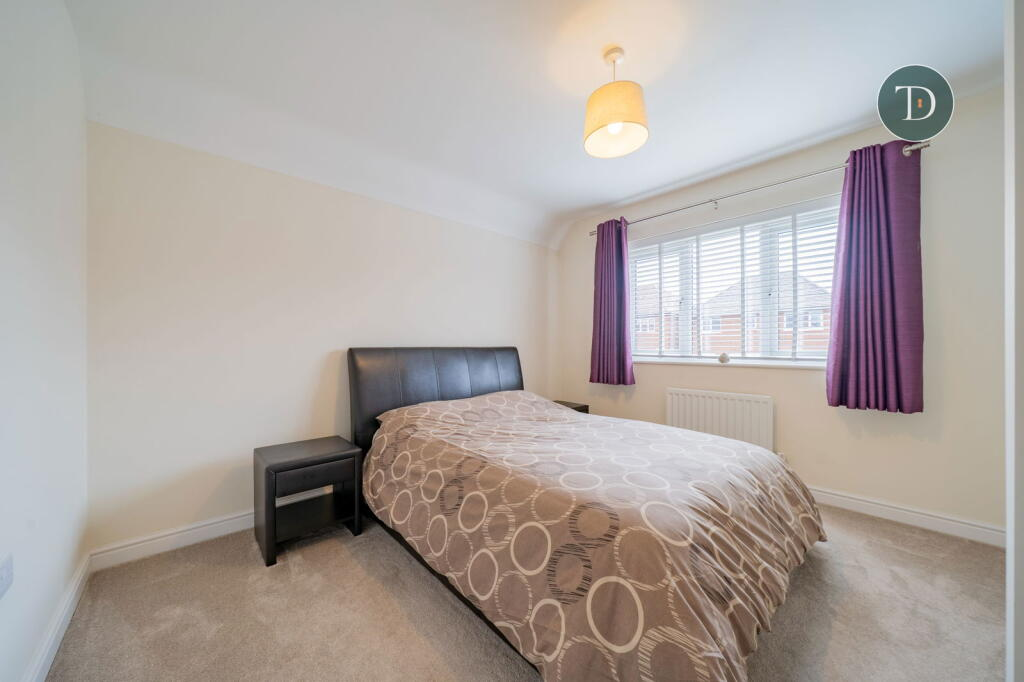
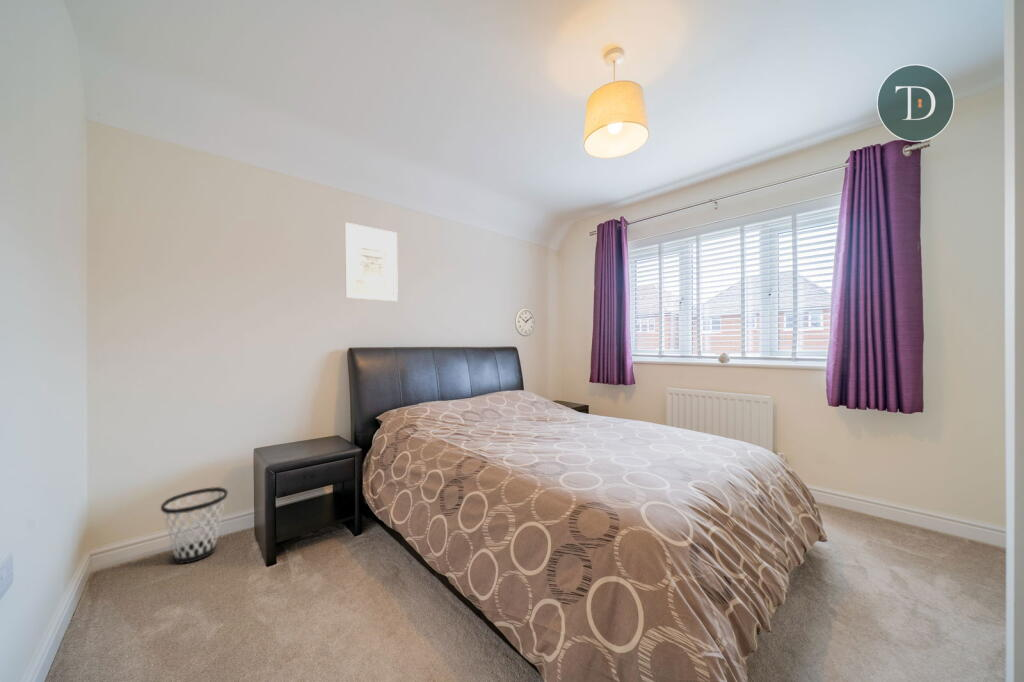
+ wall clock [514,307,536,337]
+ wall art [344,221,399,302]
+ wastebasket [160,486,229,565]
